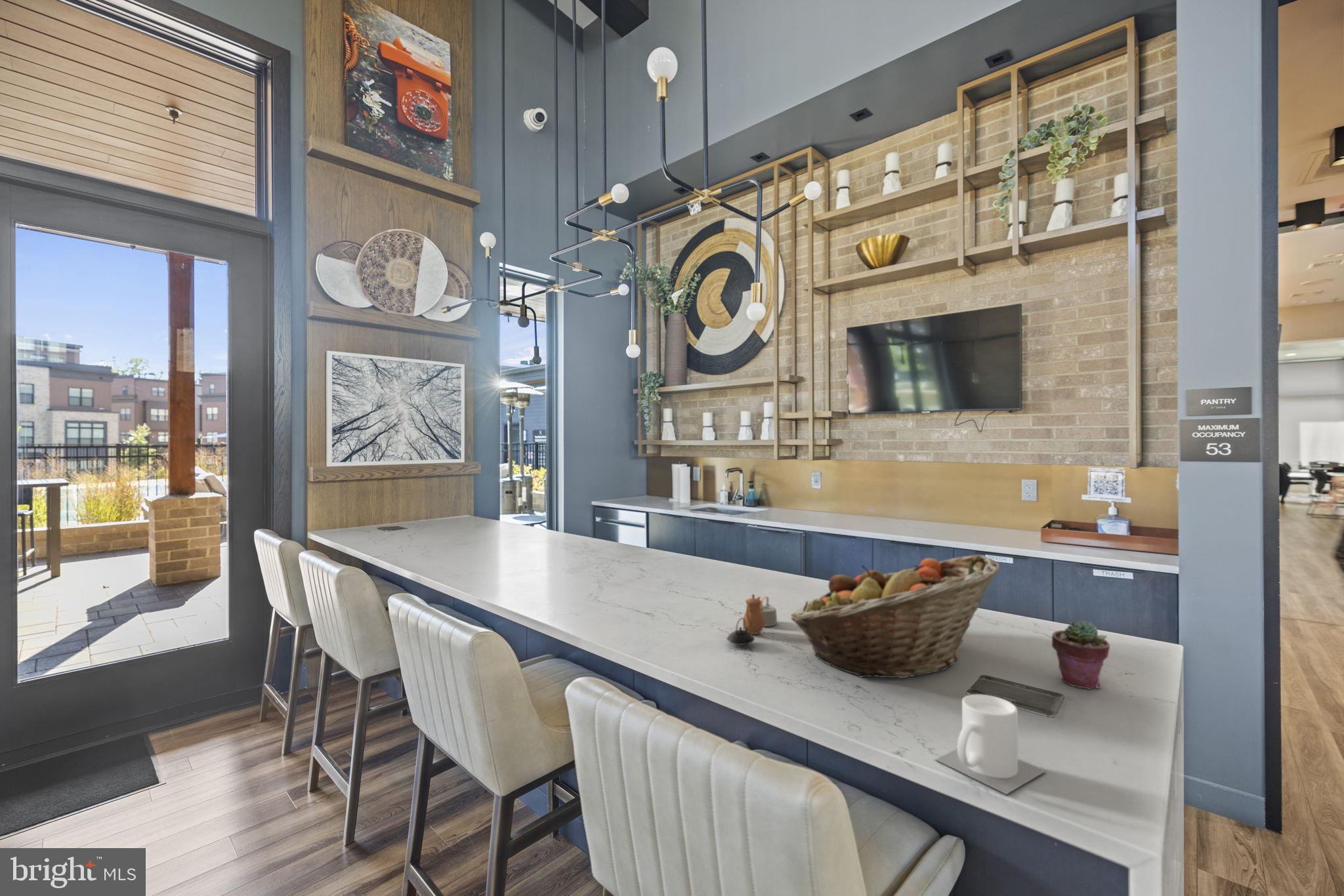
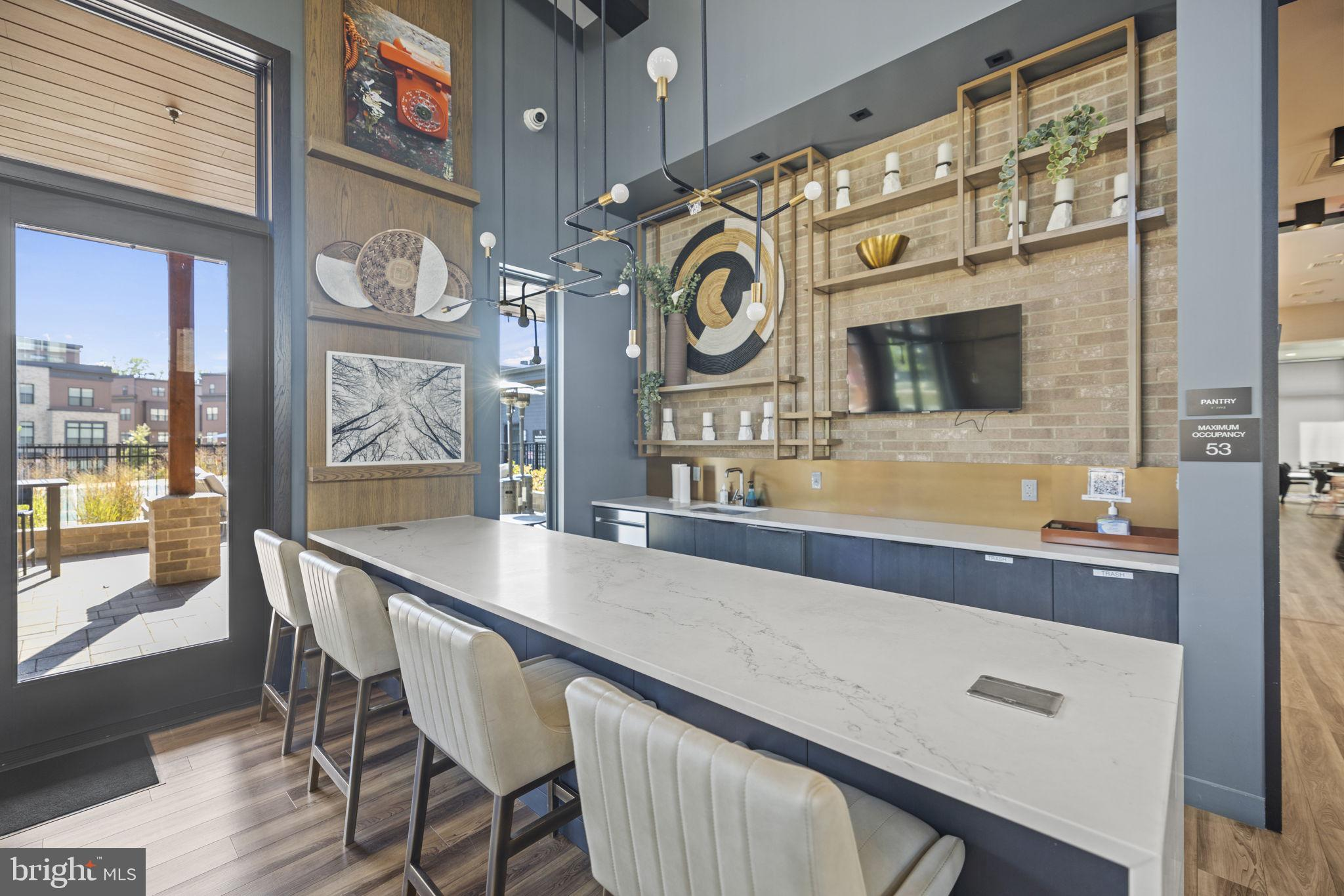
- fruit basket [790,554,1000,679]
- potted succulent [1051,619,1110,690]
- mug [934,694,1047,795]
- teapot [726,593,778,646]
